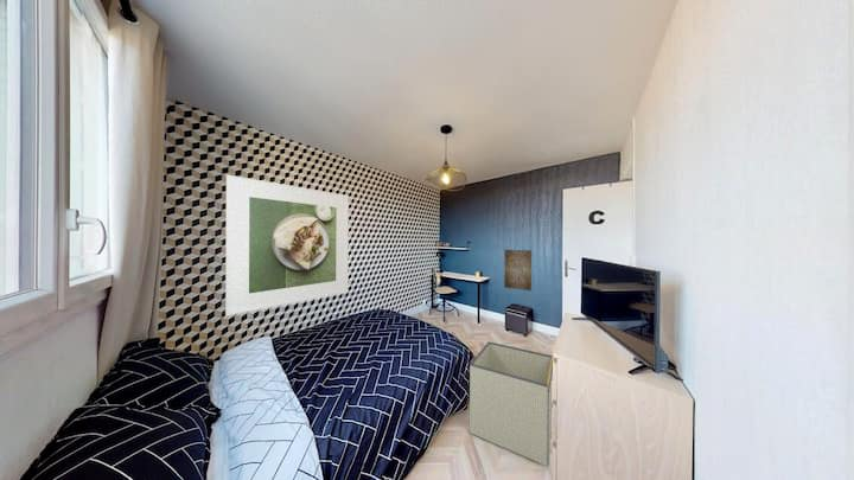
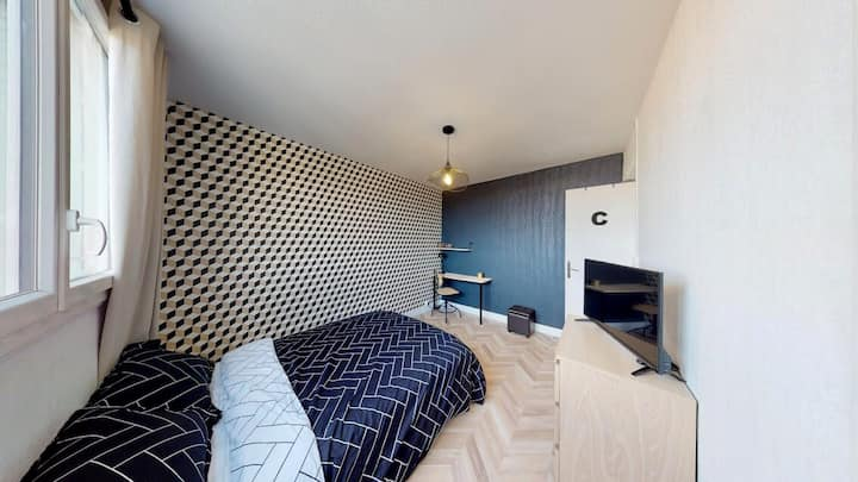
- storage bin [469,340,554,467]
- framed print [224,174,350,318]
- wall art [503,249,533,292]
